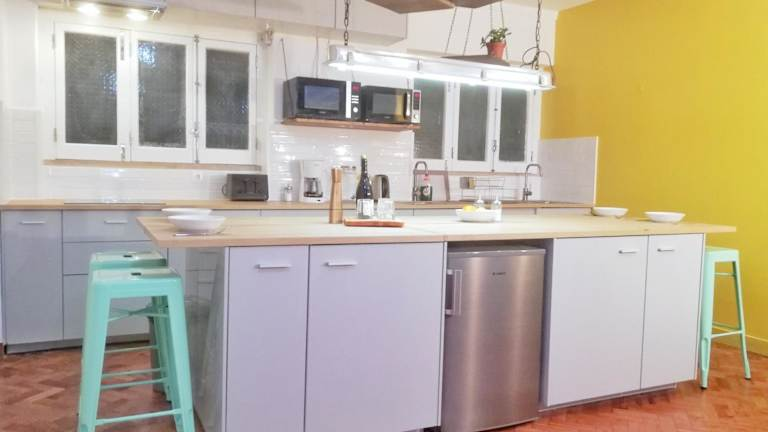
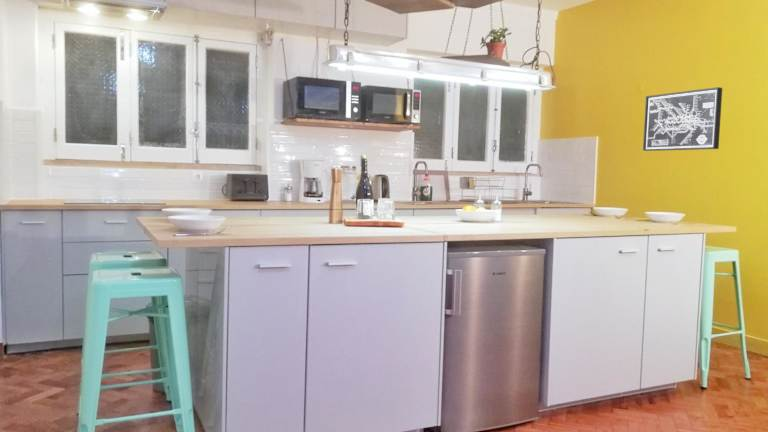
+ wall art [642,86,723,152]
